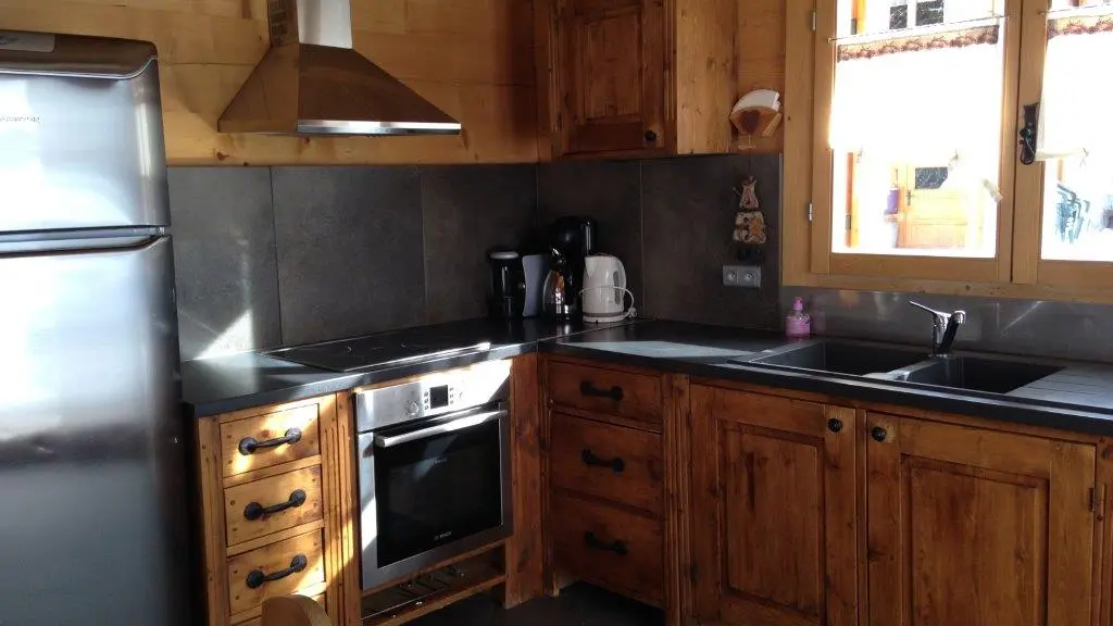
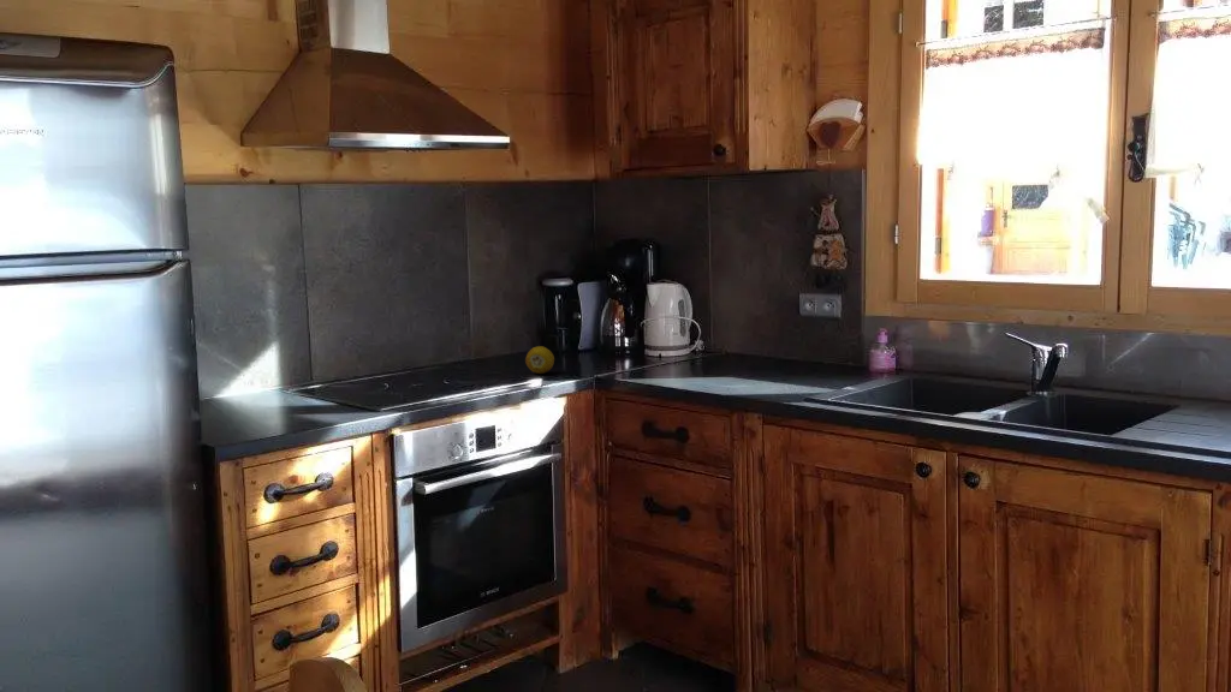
+ fruit [524,345,555,375]
